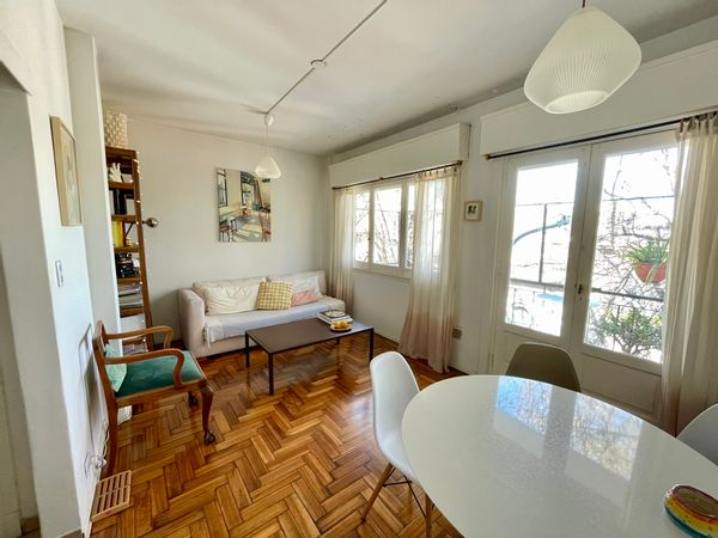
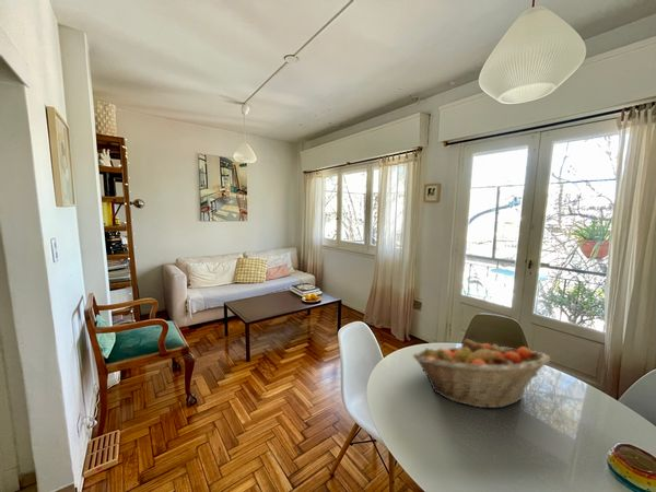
+ fruit basket [412,338,551,409]
